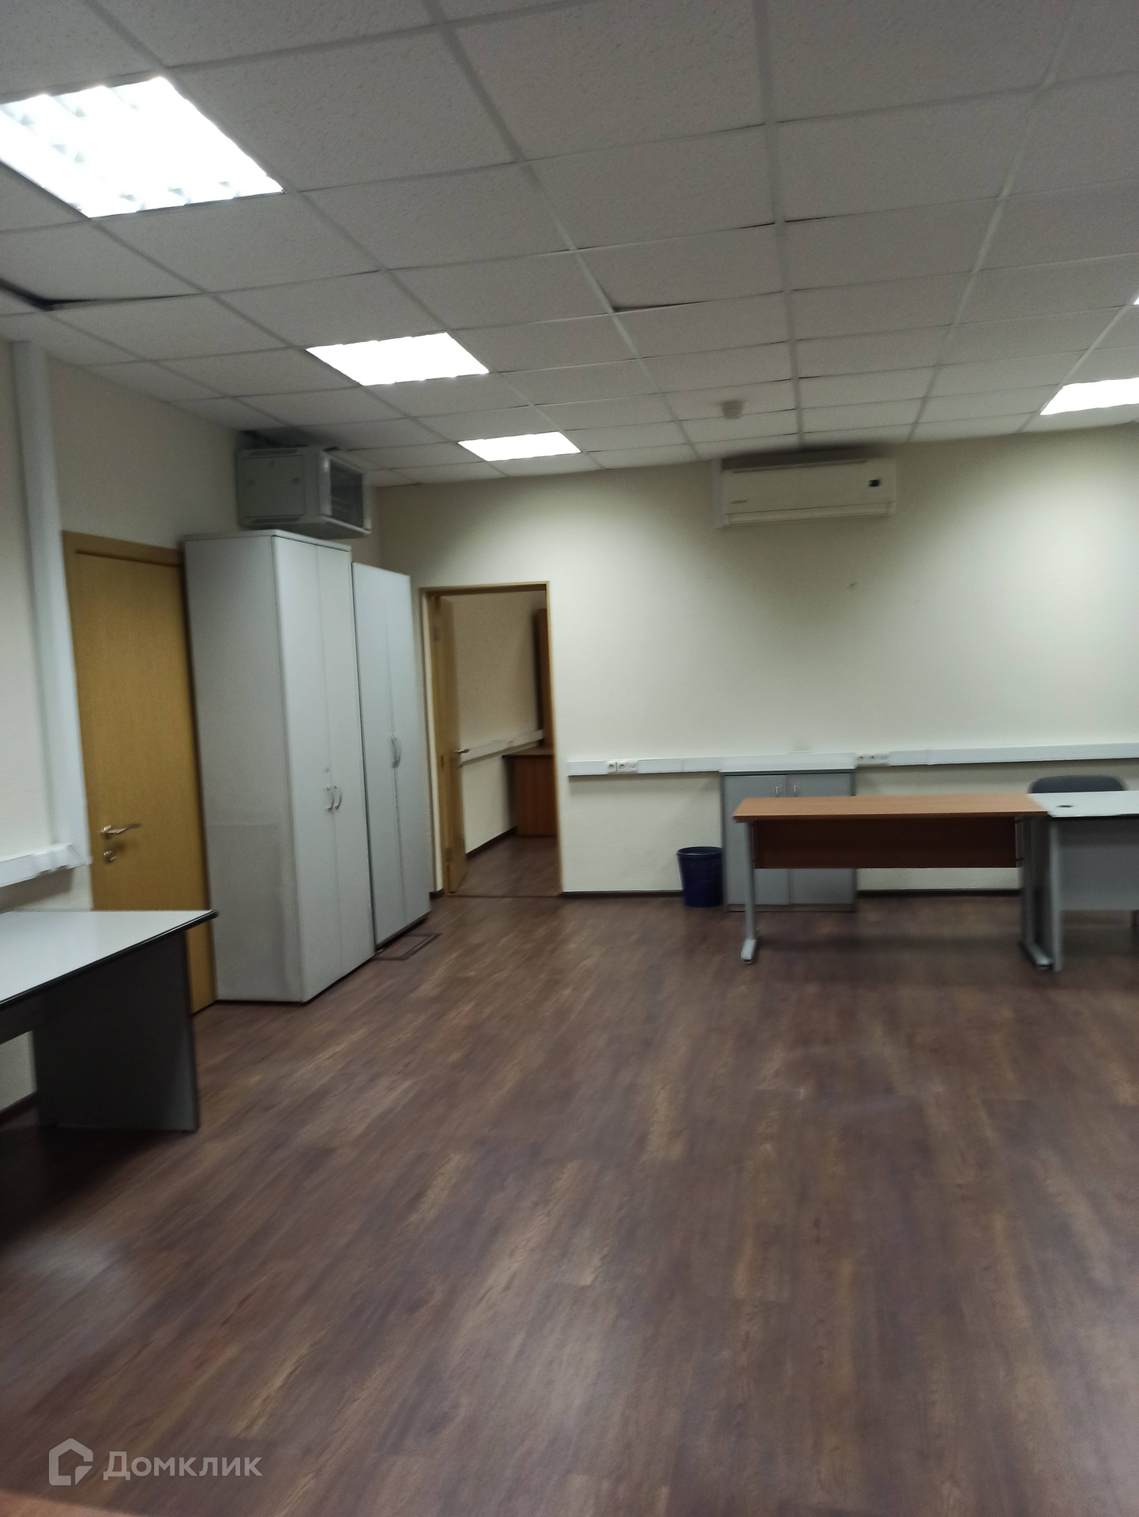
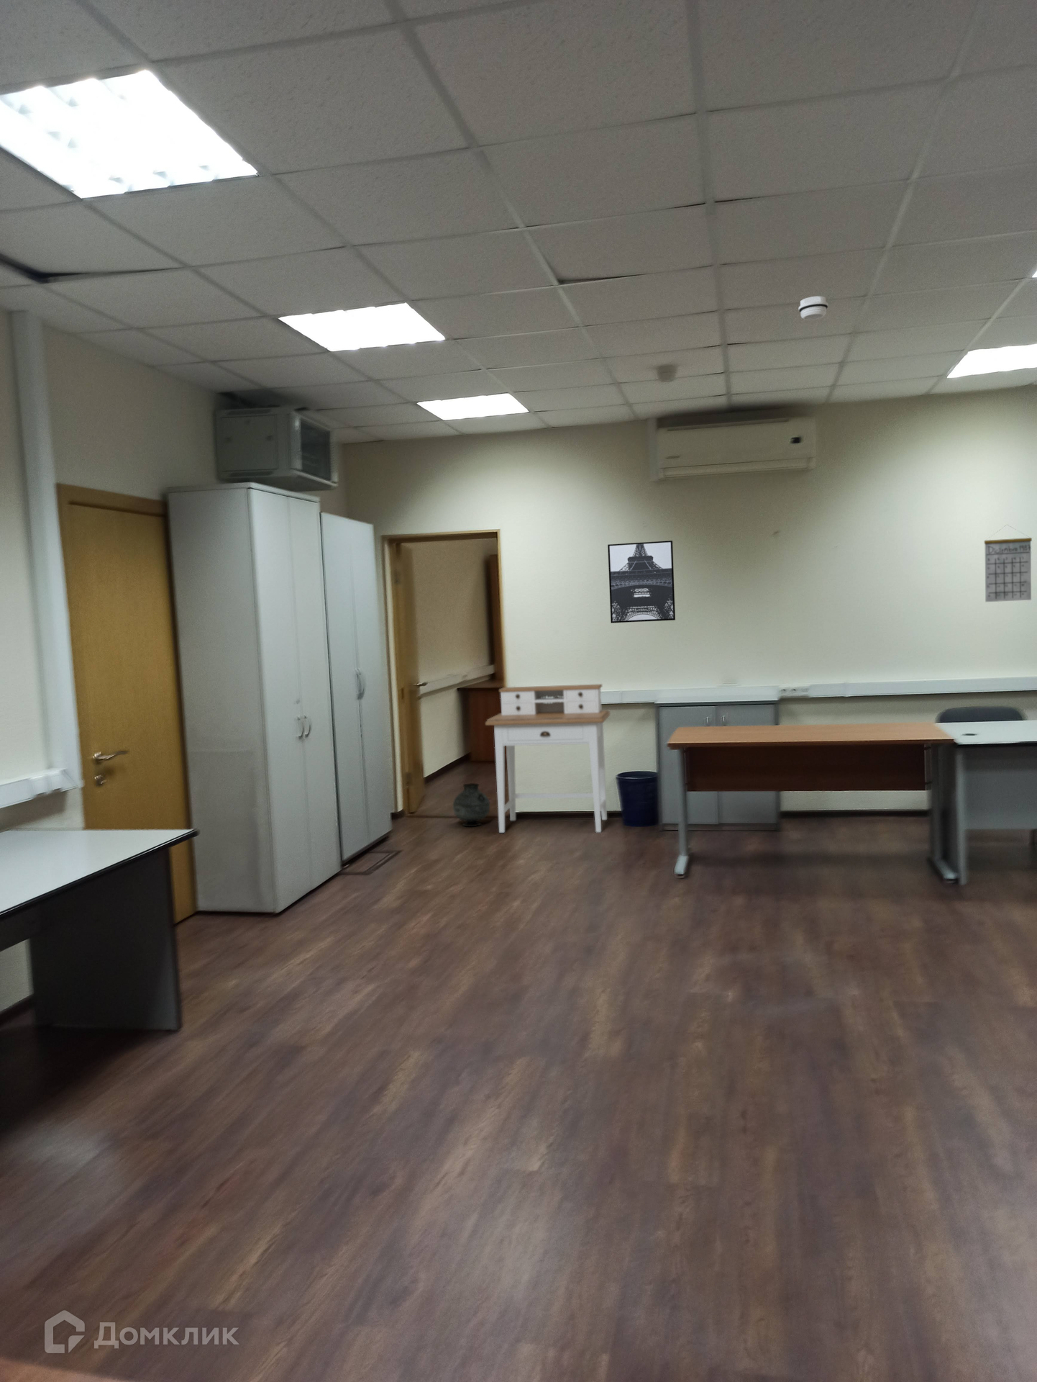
+ calendar [984,524,1033,603]
+ smoke detector [798,295,829,322]
+ desk [485,683,611,834]
+ wall art [607,540,676,625]
+ vase [452,783,490,827]
